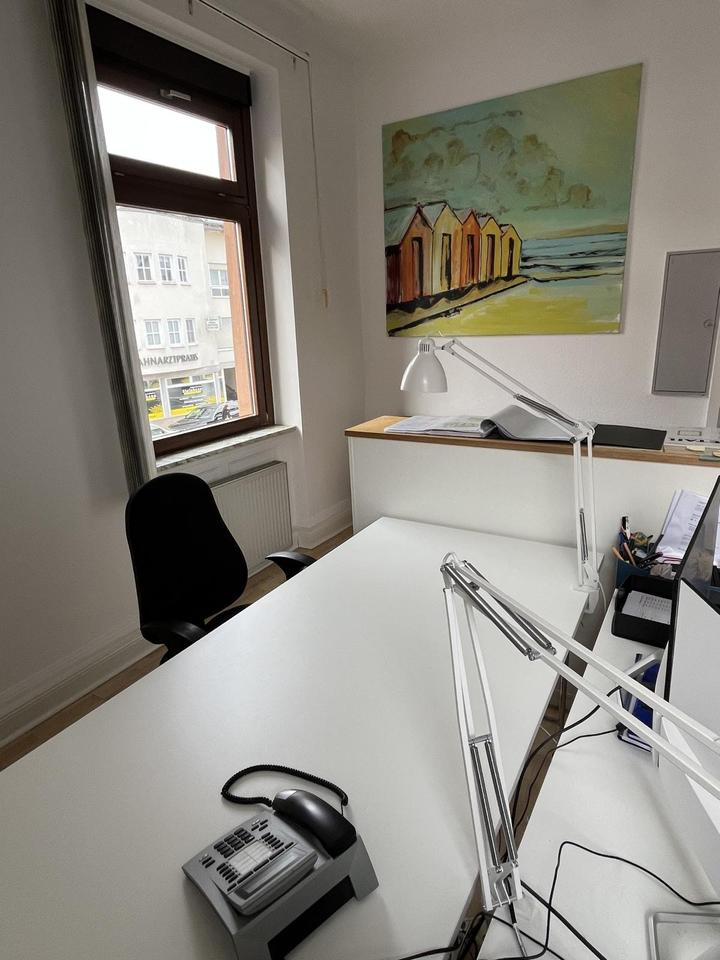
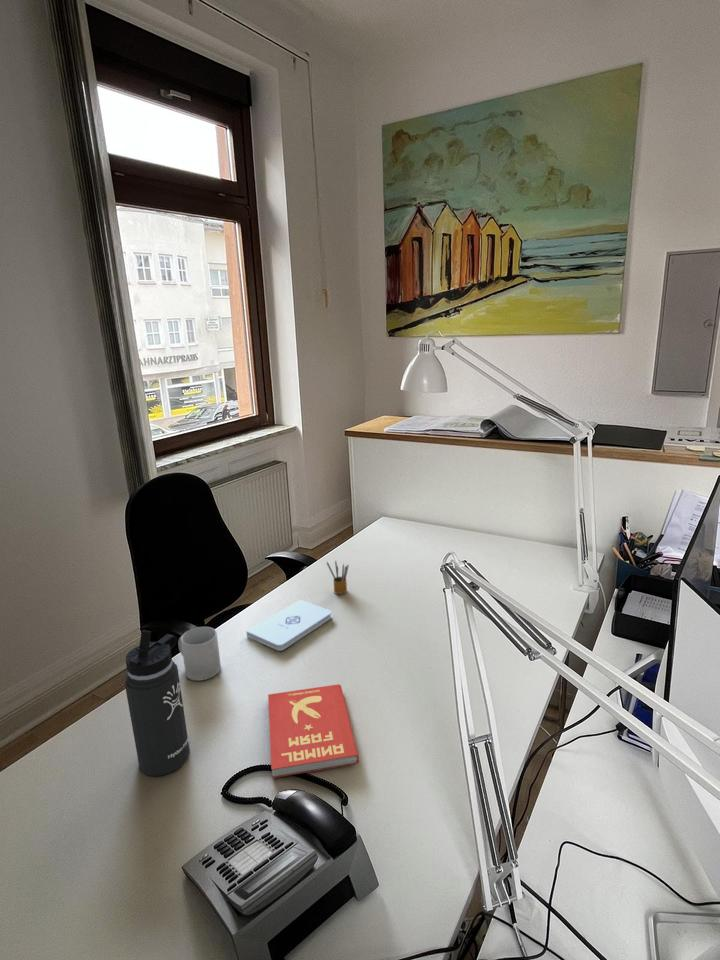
+ thermos bottle [124,629,191,777]
+ mug [177,626,222,682]
+ book [267,683,360,779]
+ pencil box [325,559,350,595]
+ notepad [245,599,332,652]
